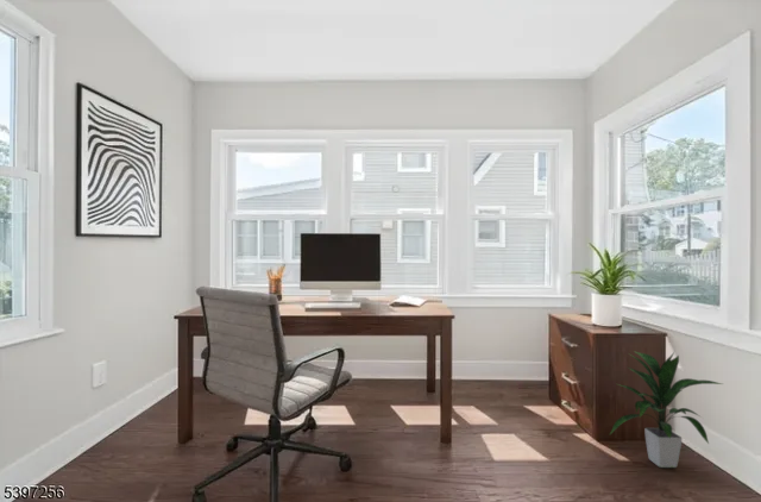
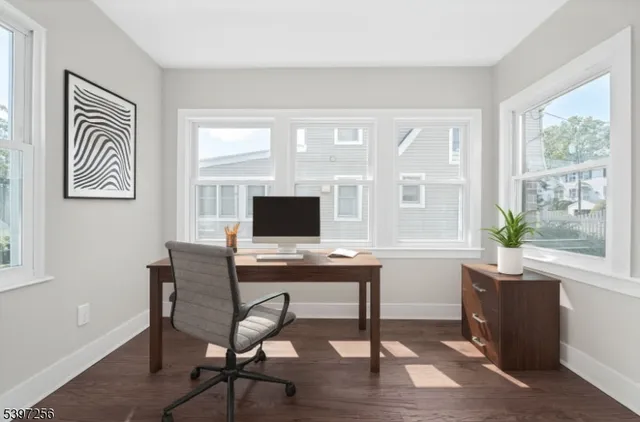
- indoor plant [609,350,723,469]
